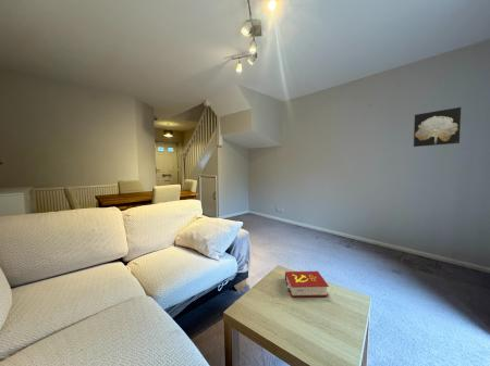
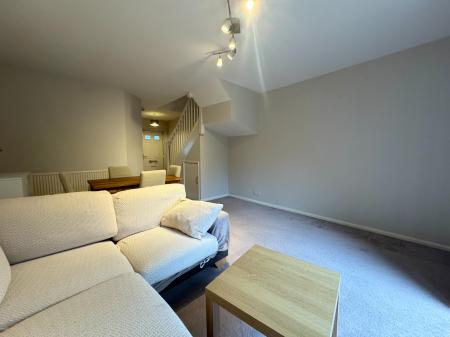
- book [284,270,330,298]
- wall art [413,106,462,148]
